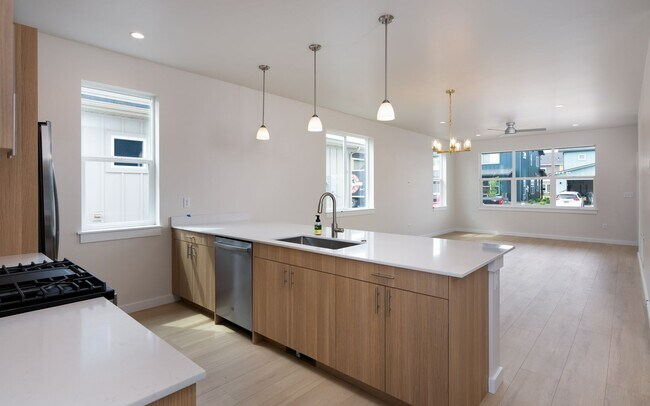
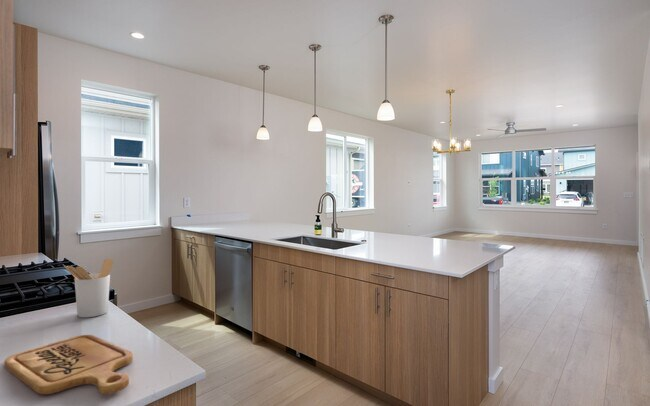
+ utensil holder [63,258,114,318]
+ cutting board [3,334,133,395]
